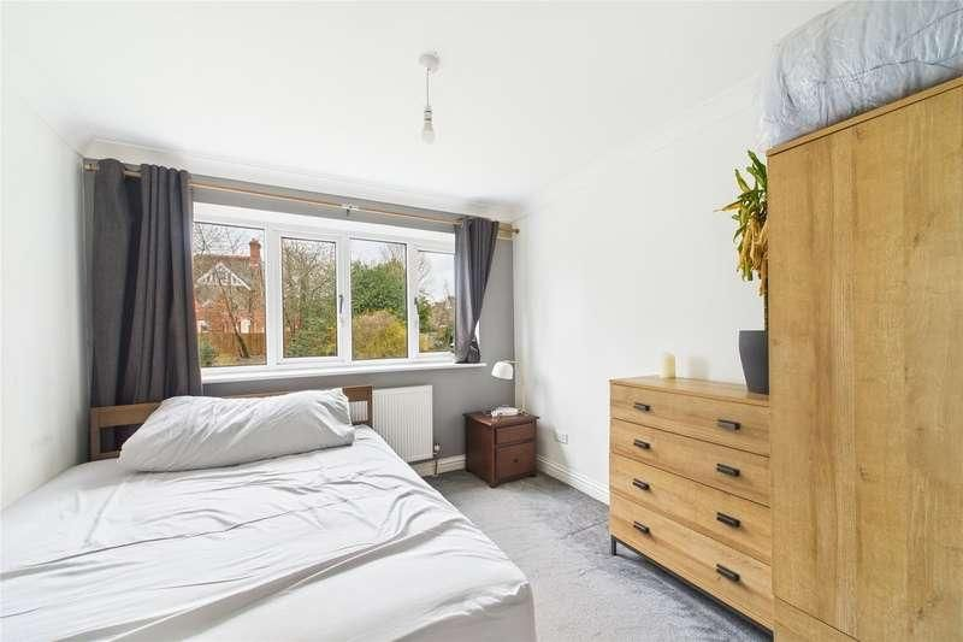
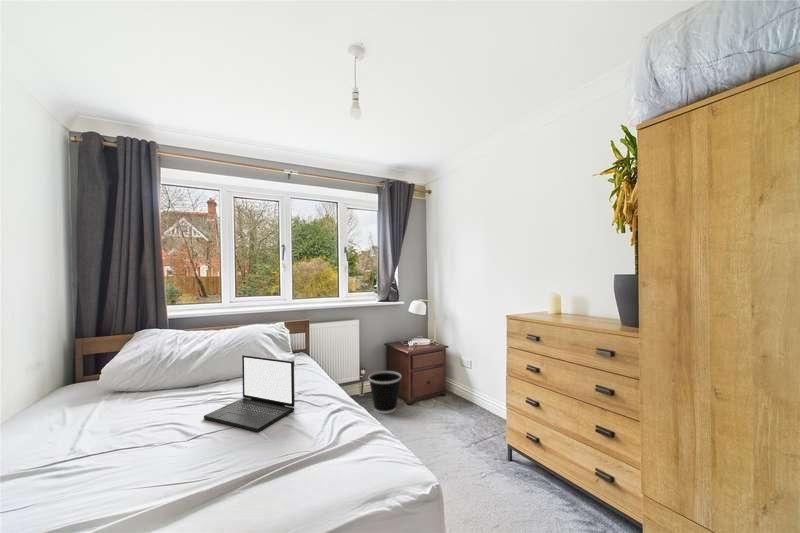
+ laptop [203,354,296,433]
+ wastebasket [367,370,402,415]
